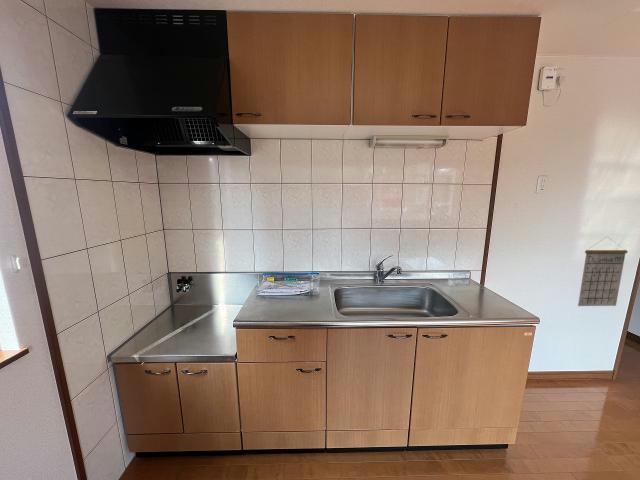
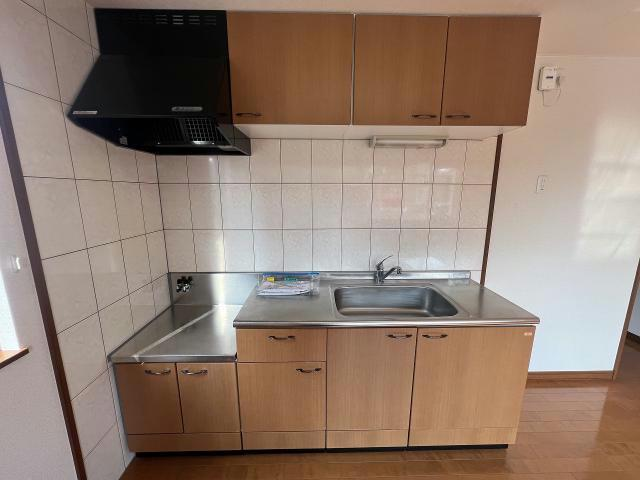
- calendar [577,235,629,307]
